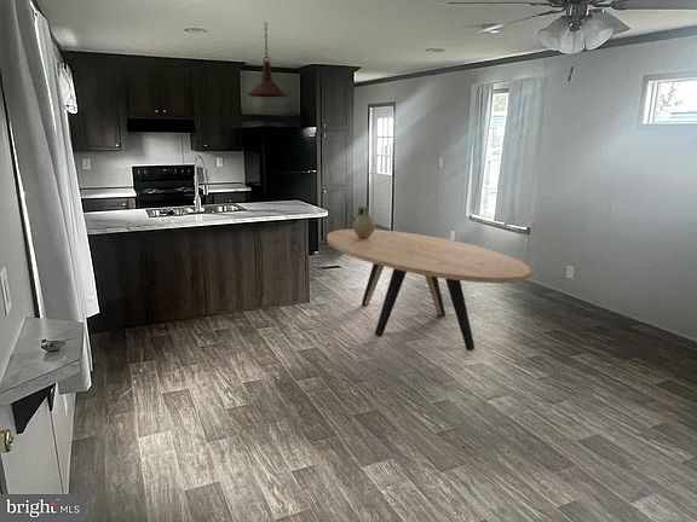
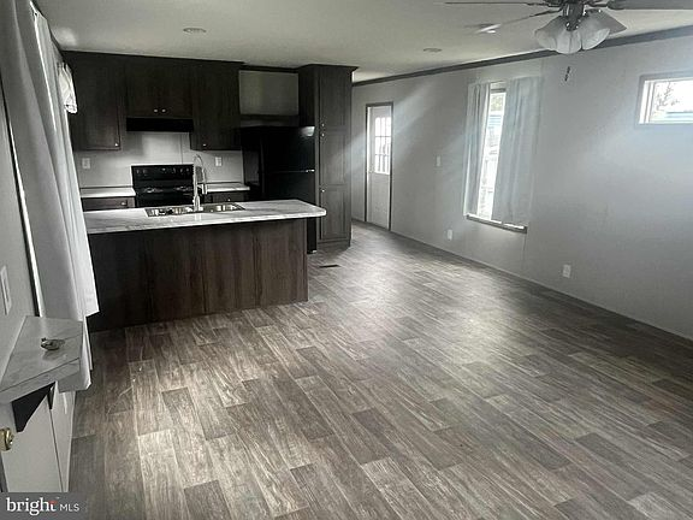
- pendant light [246,21,289,98]
- ceramic jug [352,205,376,239]
- dining table [326,228,532,350]
